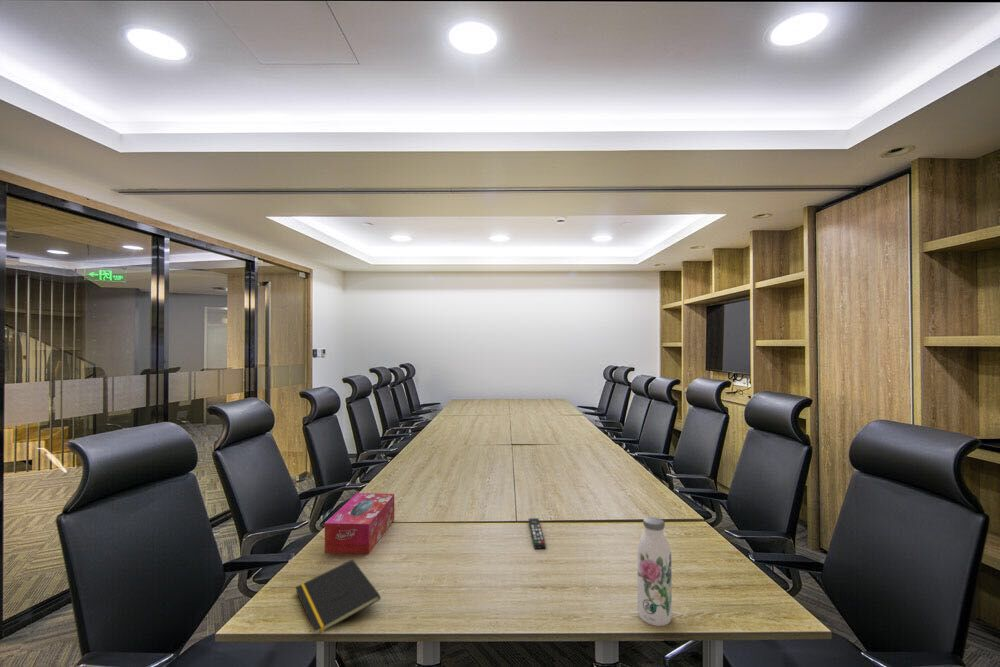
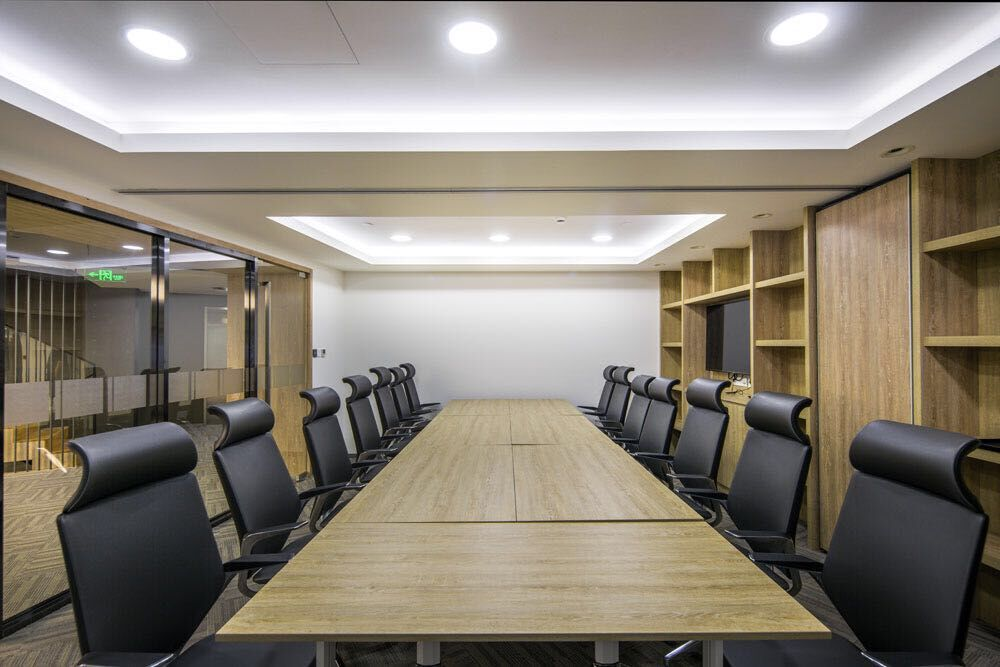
- remote control [528,517,547,549]
- notepad [295,558,382,635]
- tissue box [324,492,395,555]
- water bottle [636,516,673,627]
